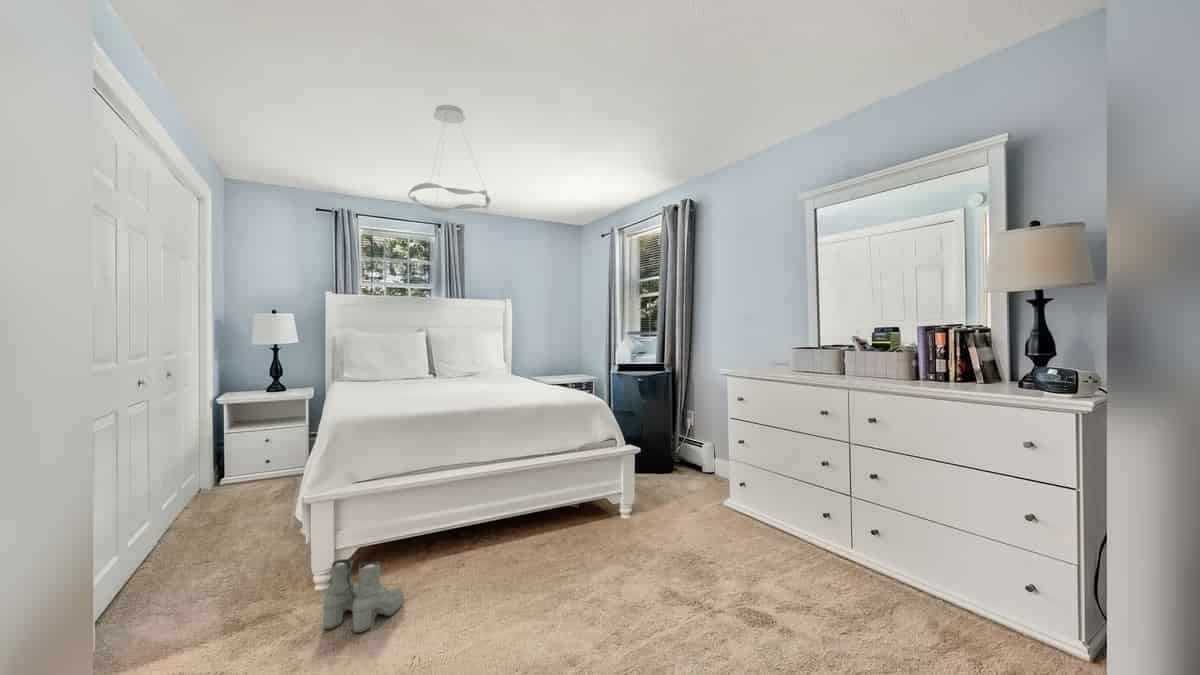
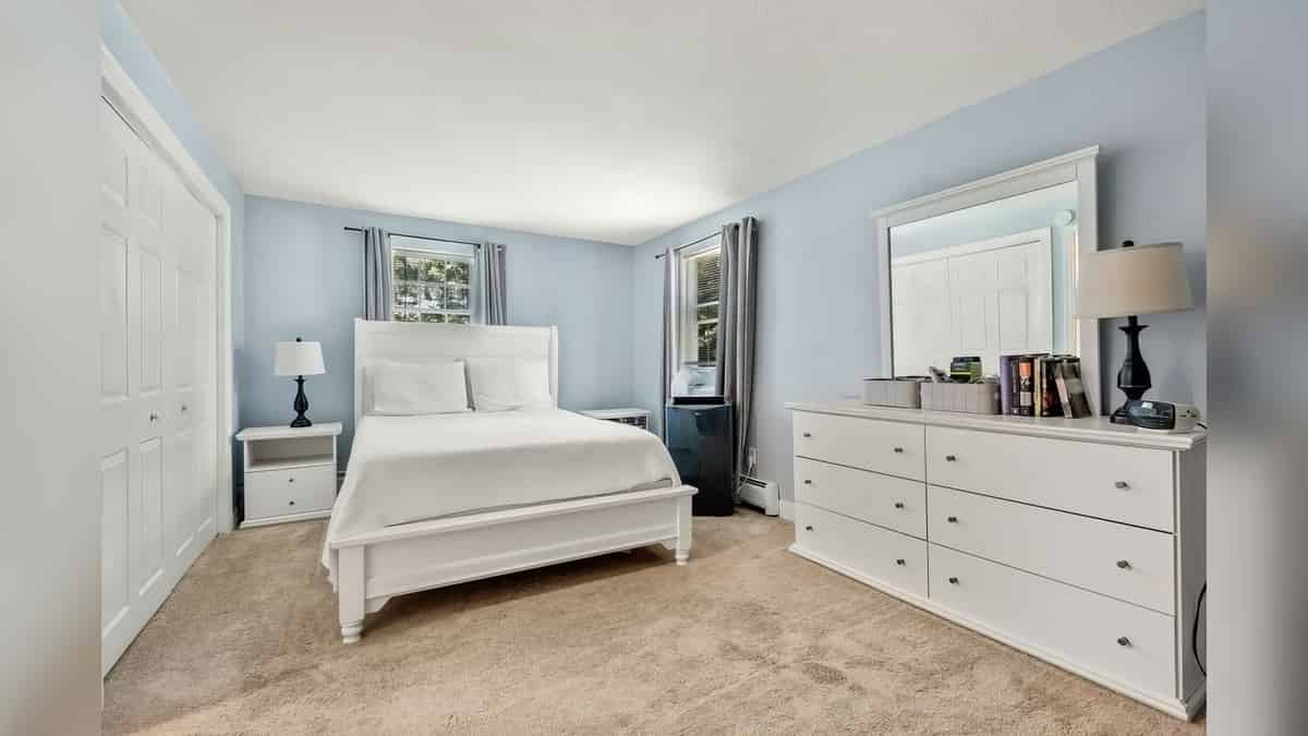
- boots [322,558,405,634]
- ceiling light [407,104,491,213]
